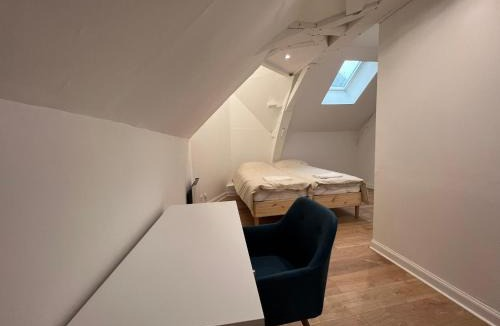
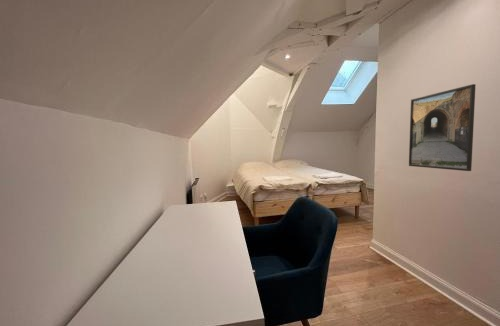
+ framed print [408,83,477,172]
